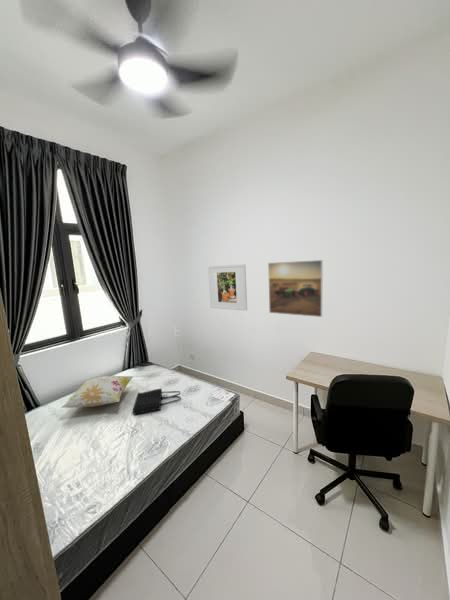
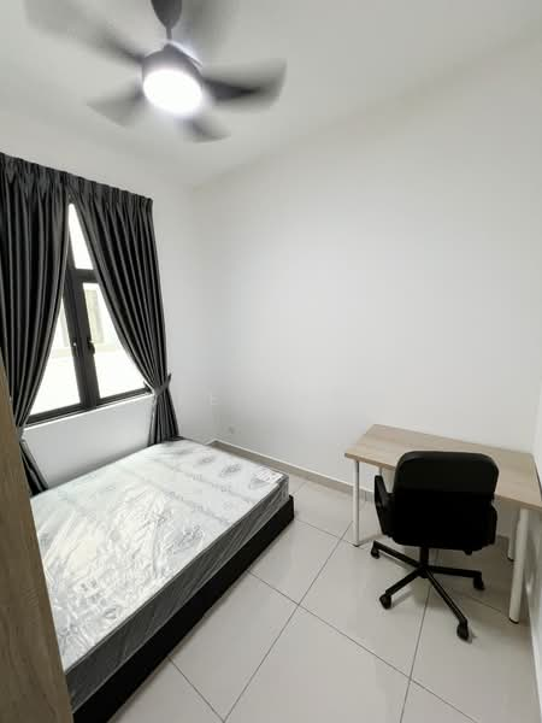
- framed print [267,259,324,318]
- decorative pillow [60,375,134,409]
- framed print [207,263,248,312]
- tote bag [132,387,182,416]
